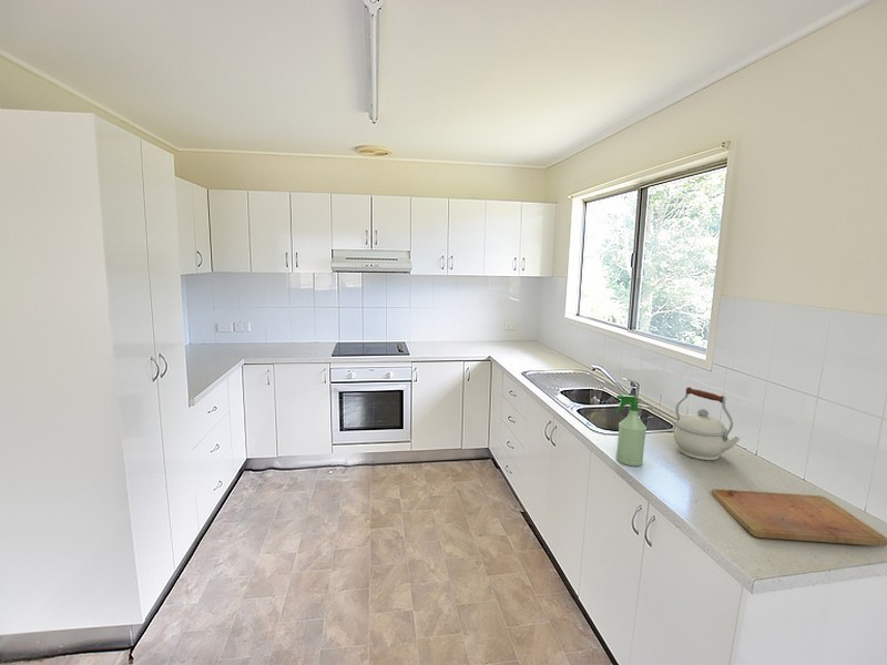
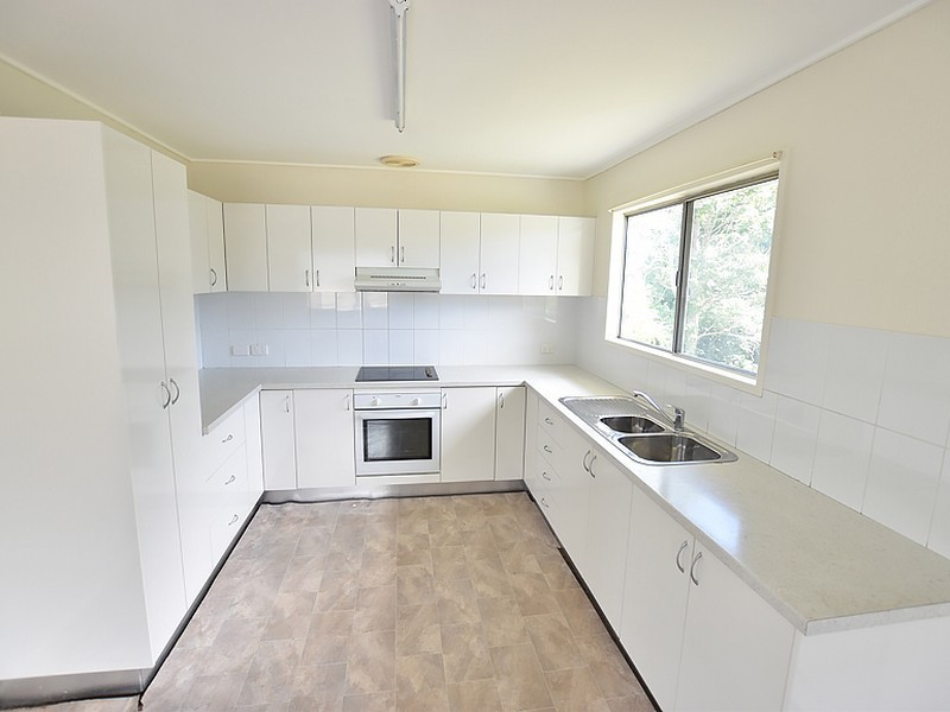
- kettle [673,387,741,461]
- cutting board [711,488,887,548]
- spray bottle [615,395,648,467]
